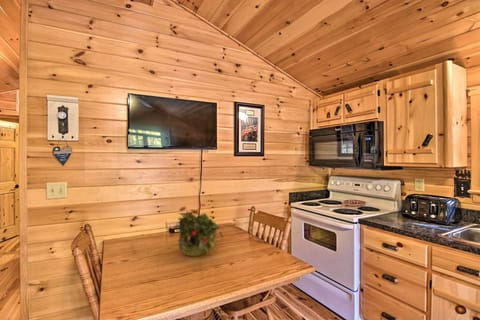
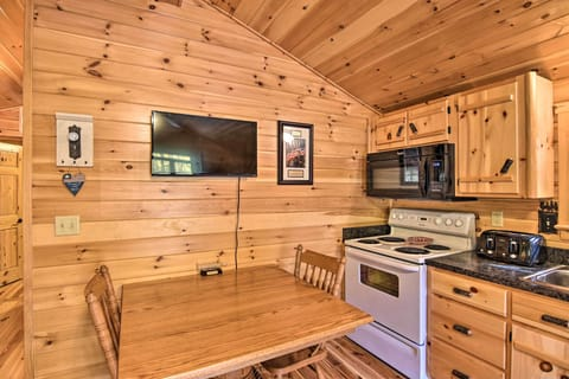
- potted plant [172,202,224,257]
